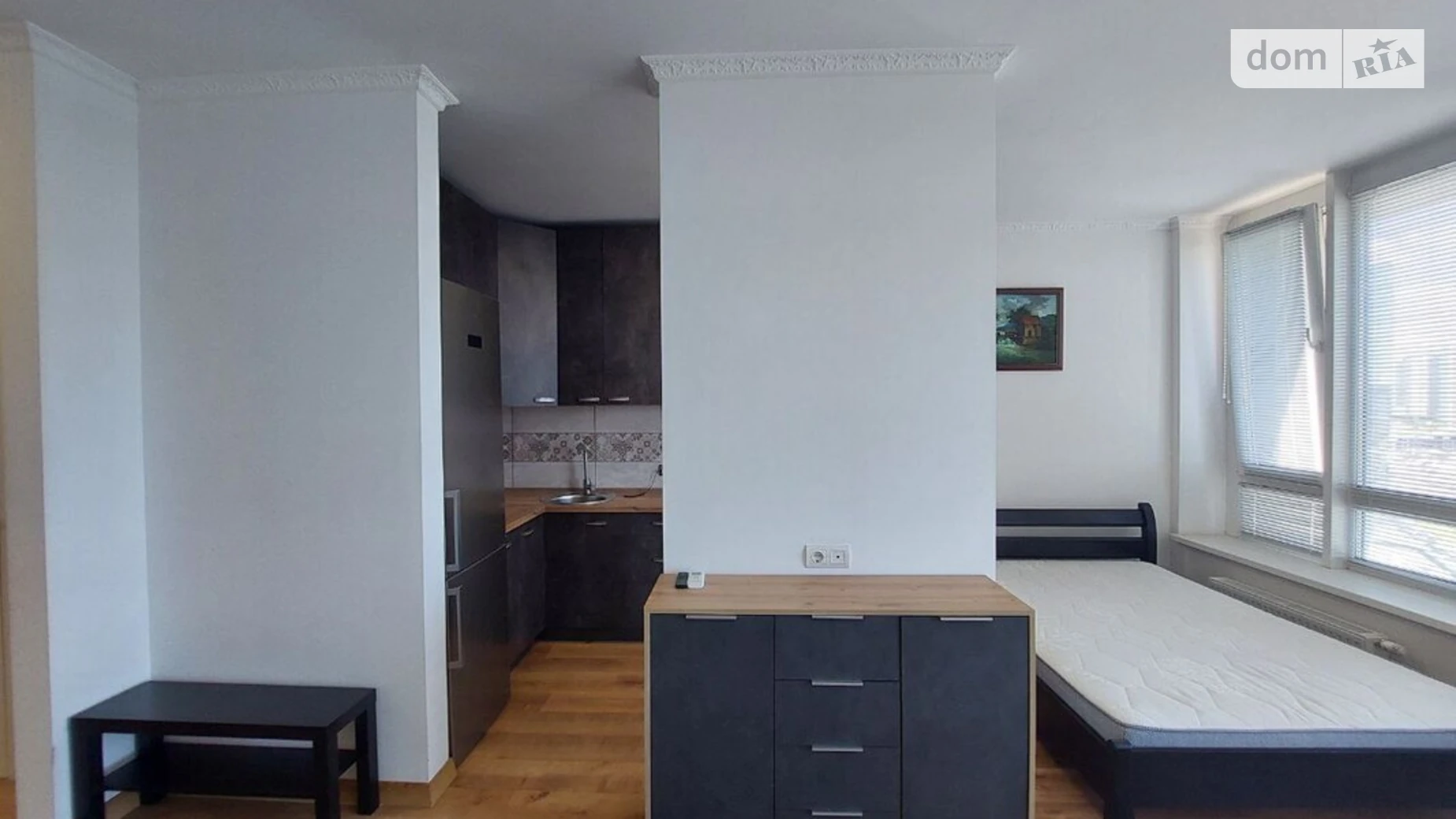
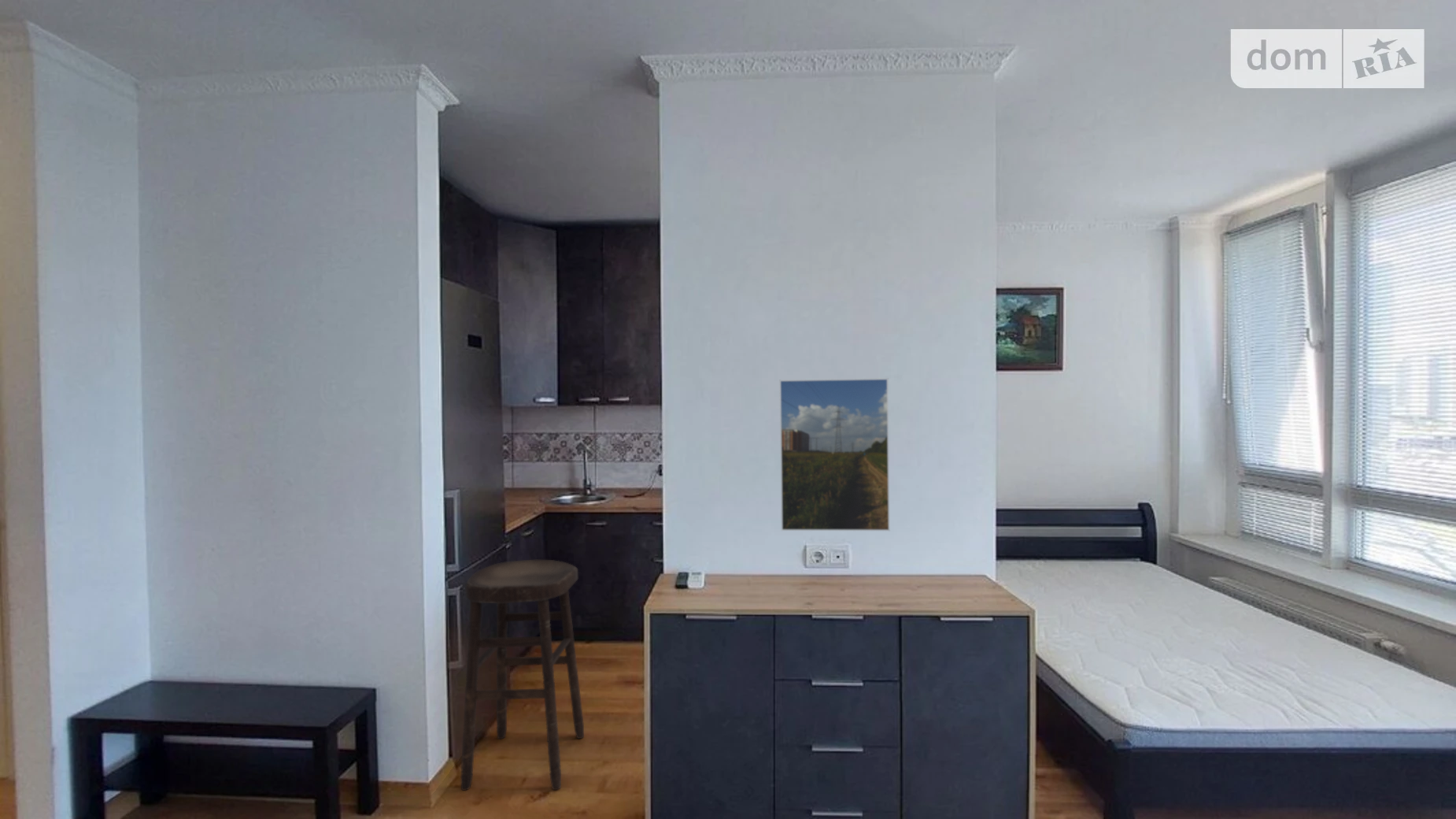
+ stool [460,559,585,791]
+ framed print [778,377,891,532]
